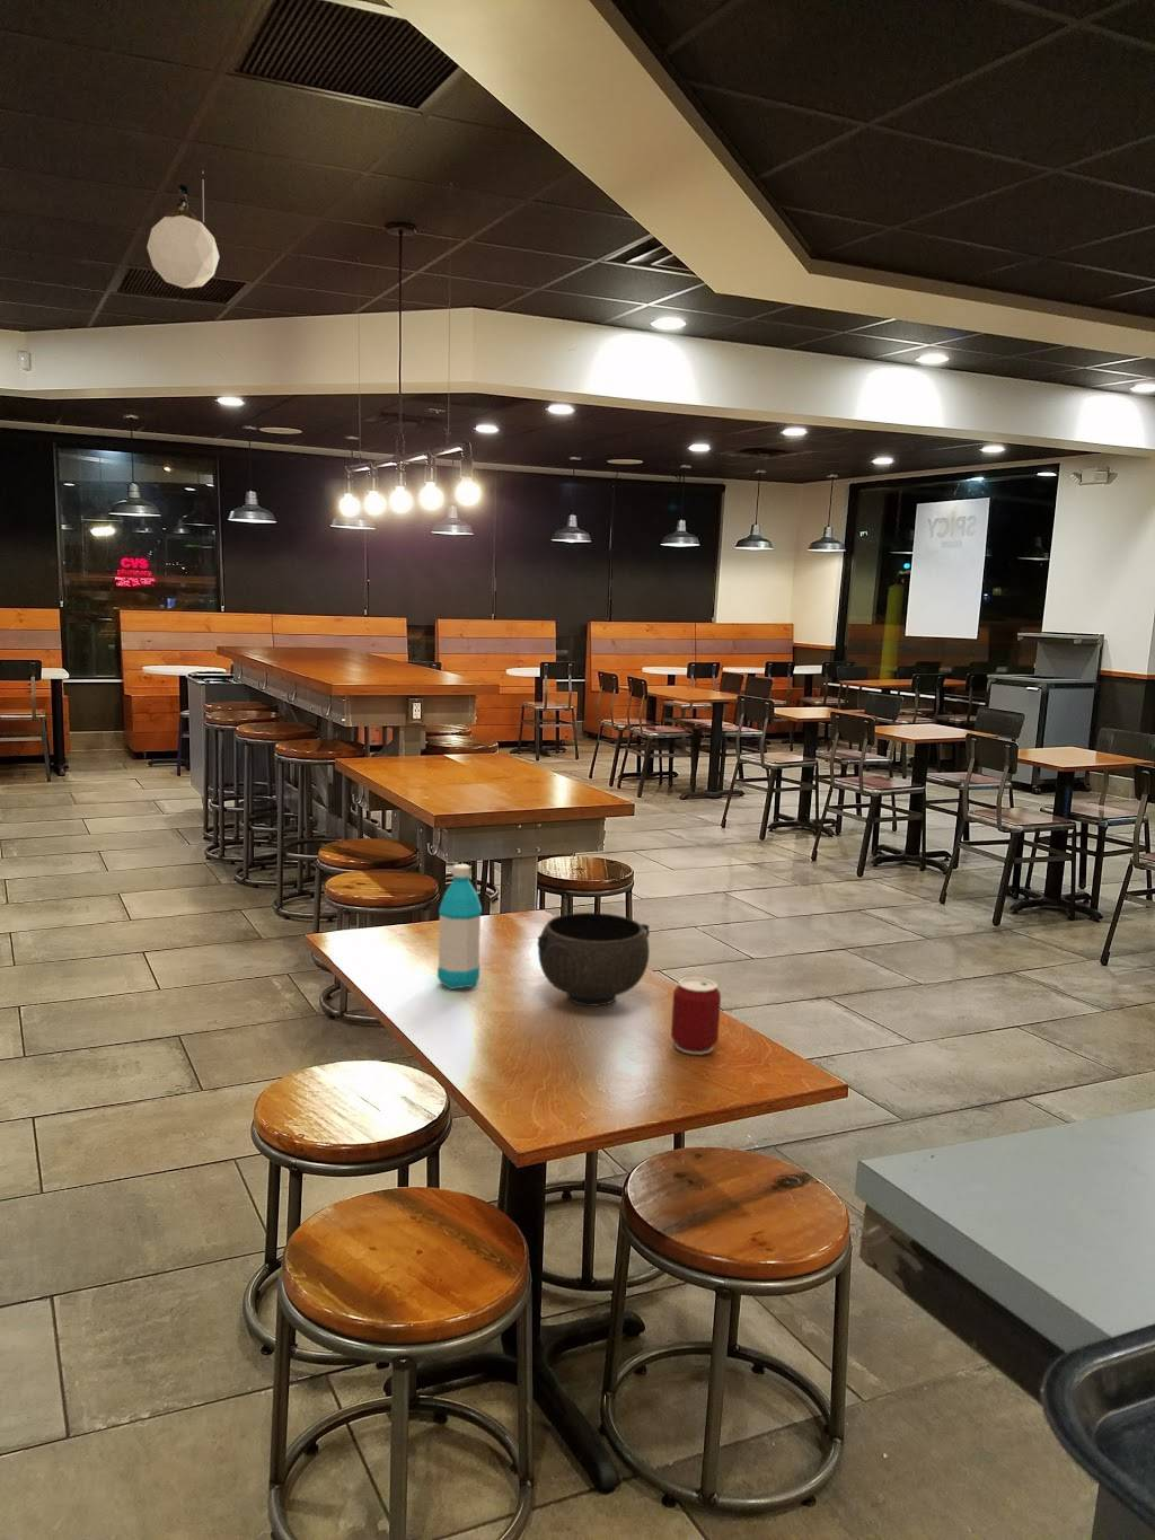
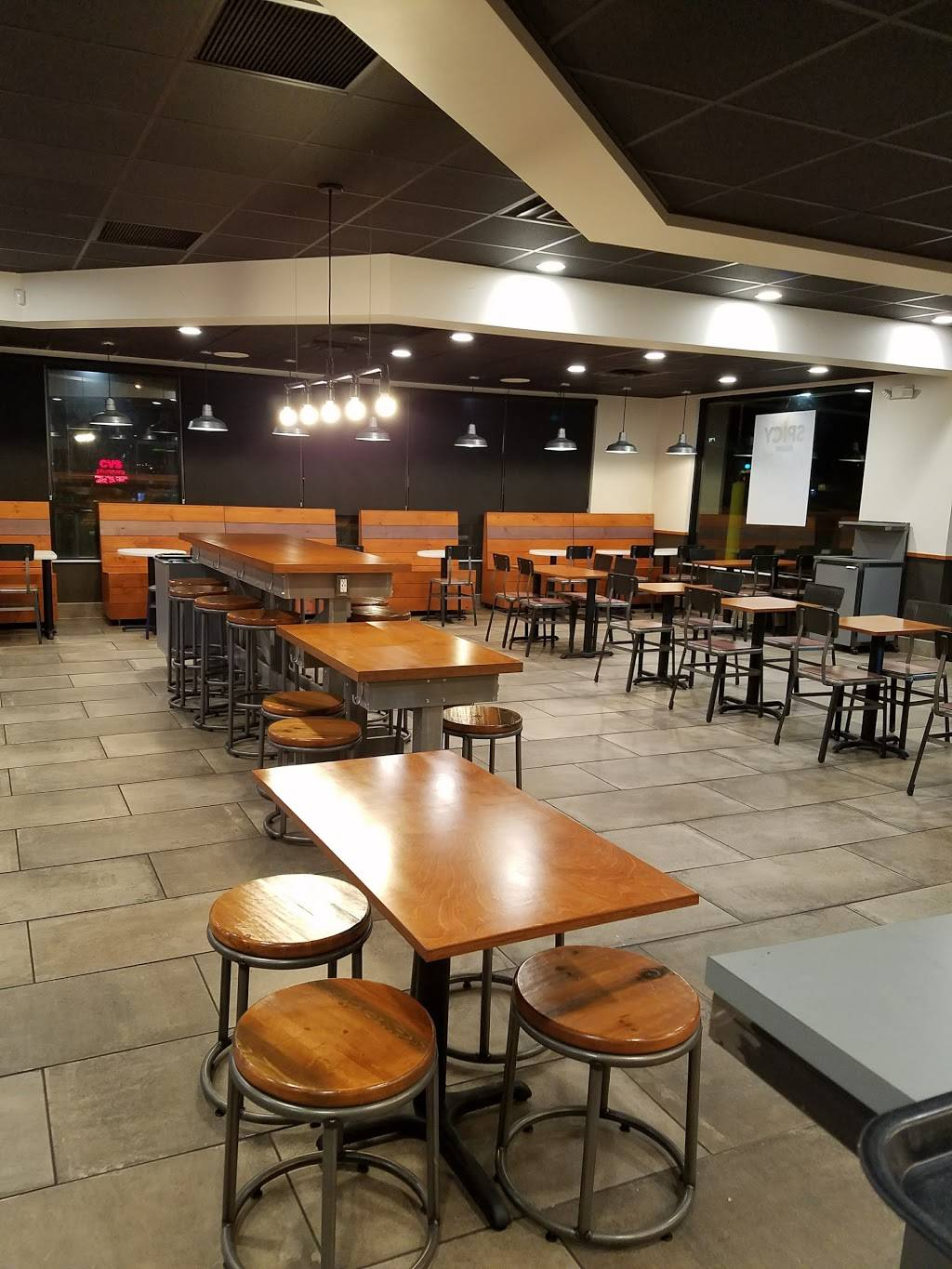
- can [670,976,722,1055]
- bowl [536,911,650,1007]
- water bottle [437,863,483,990]
- pendant lamp [146,164,220,289]
